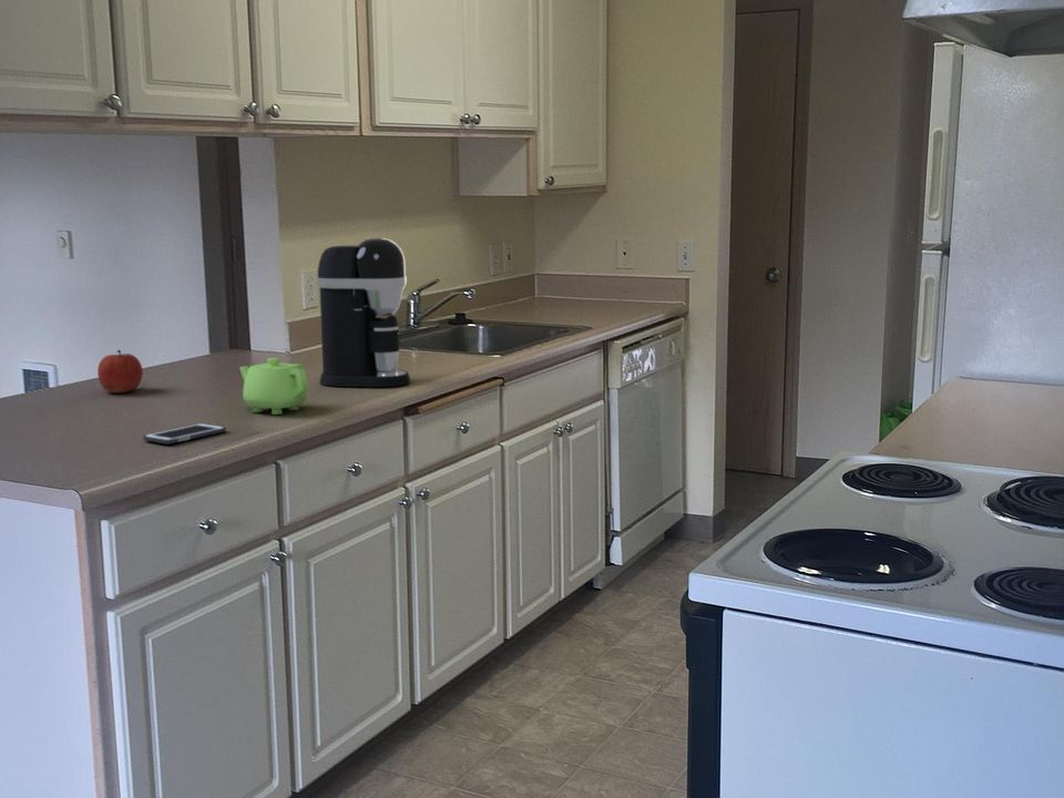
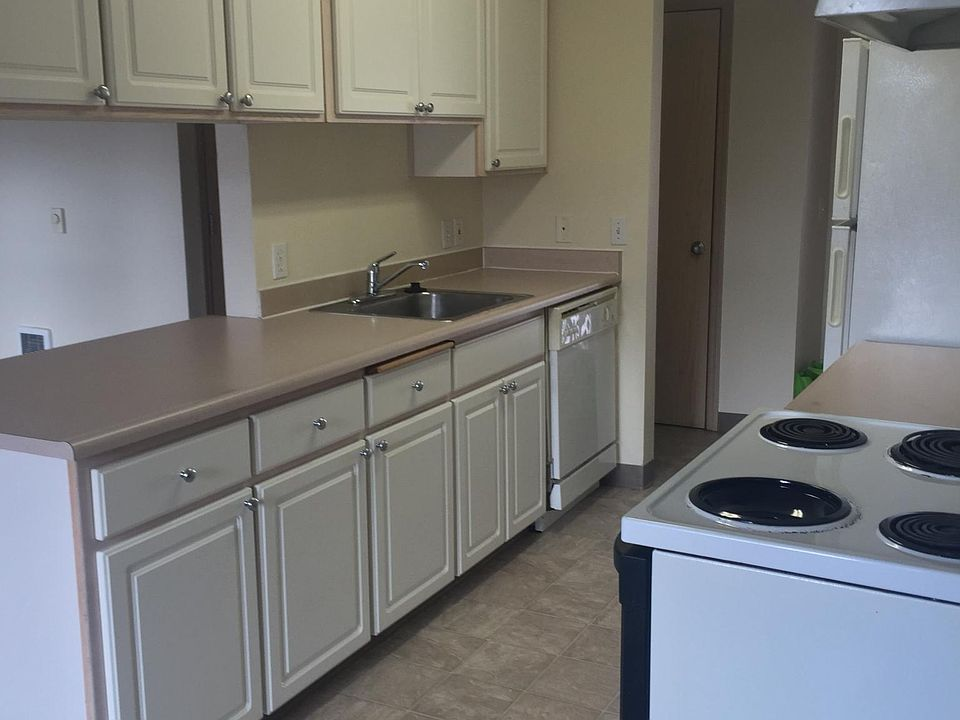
- apple [96,349,144,393]
- cell phone [143,422,227,446]
- coffee maker [316,237,411,388]
- teapot [238,357,309,416]
